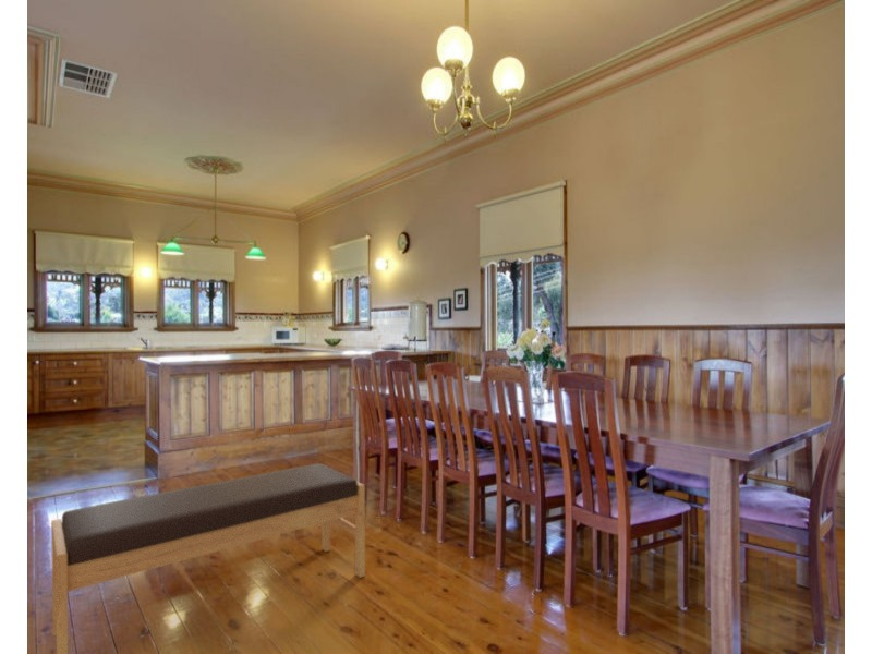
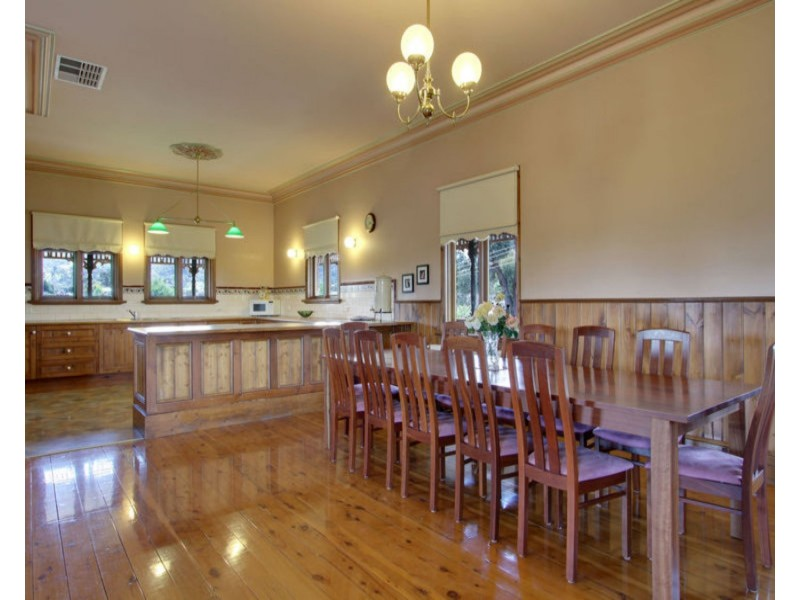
- bench [50,462,366,654]
